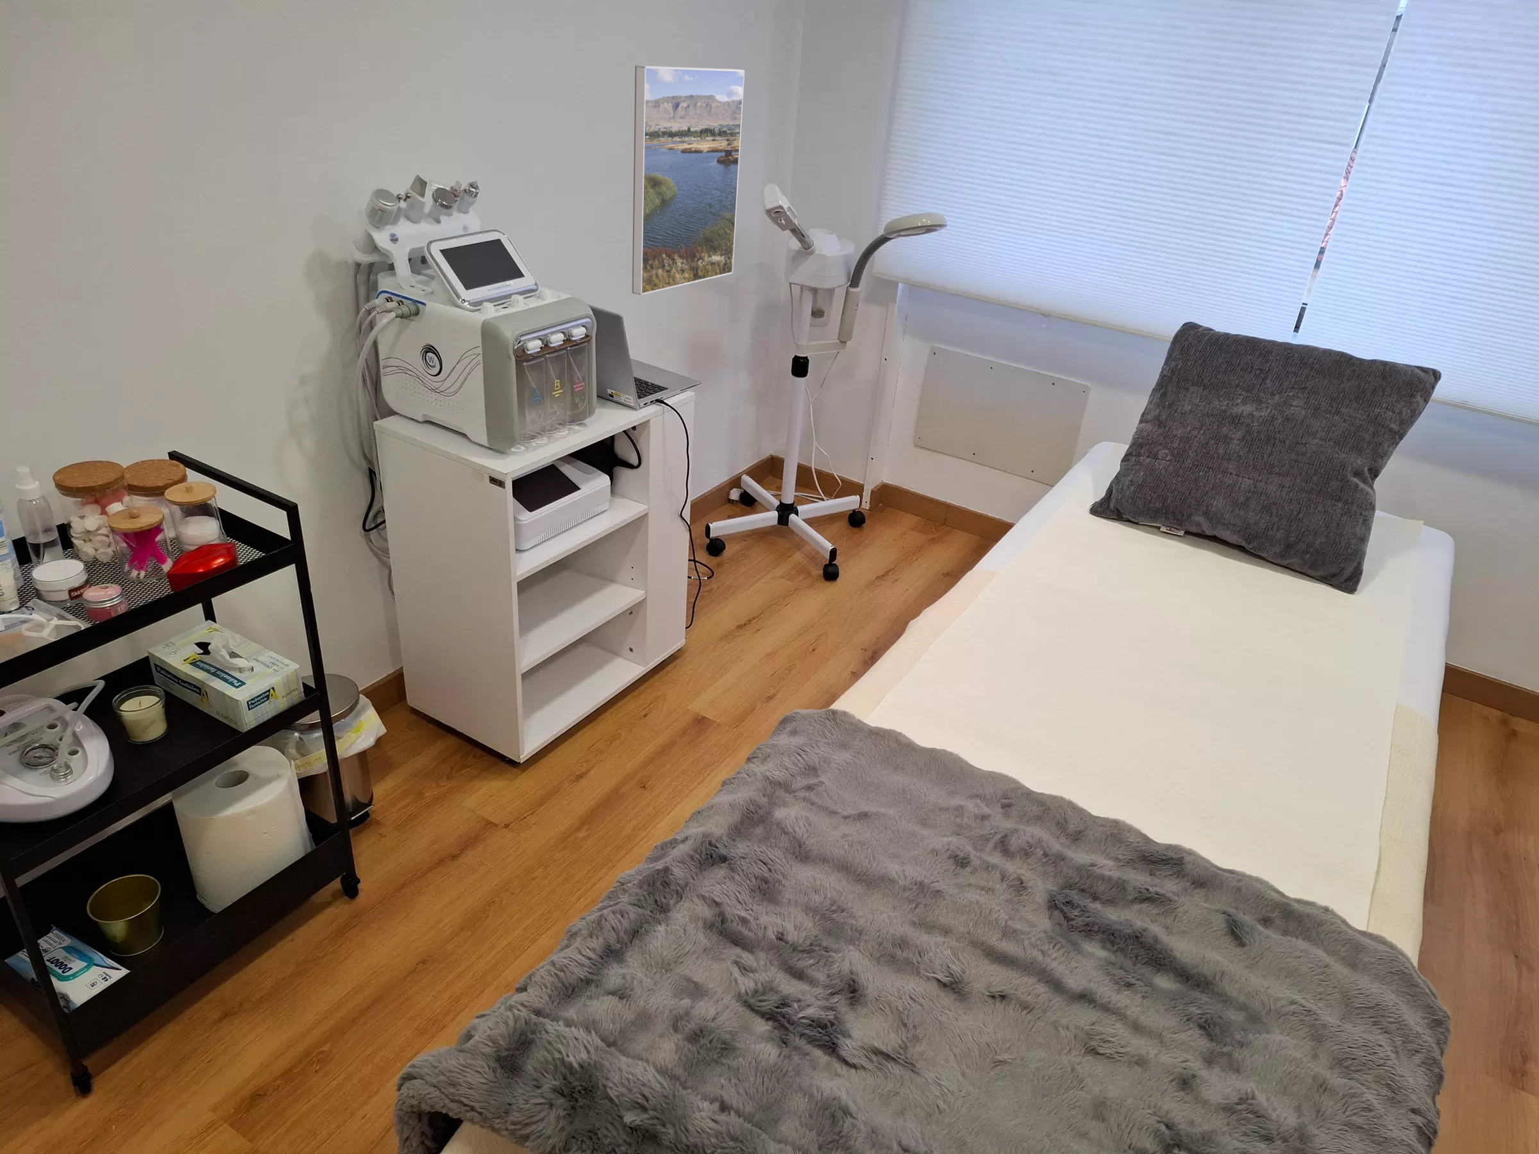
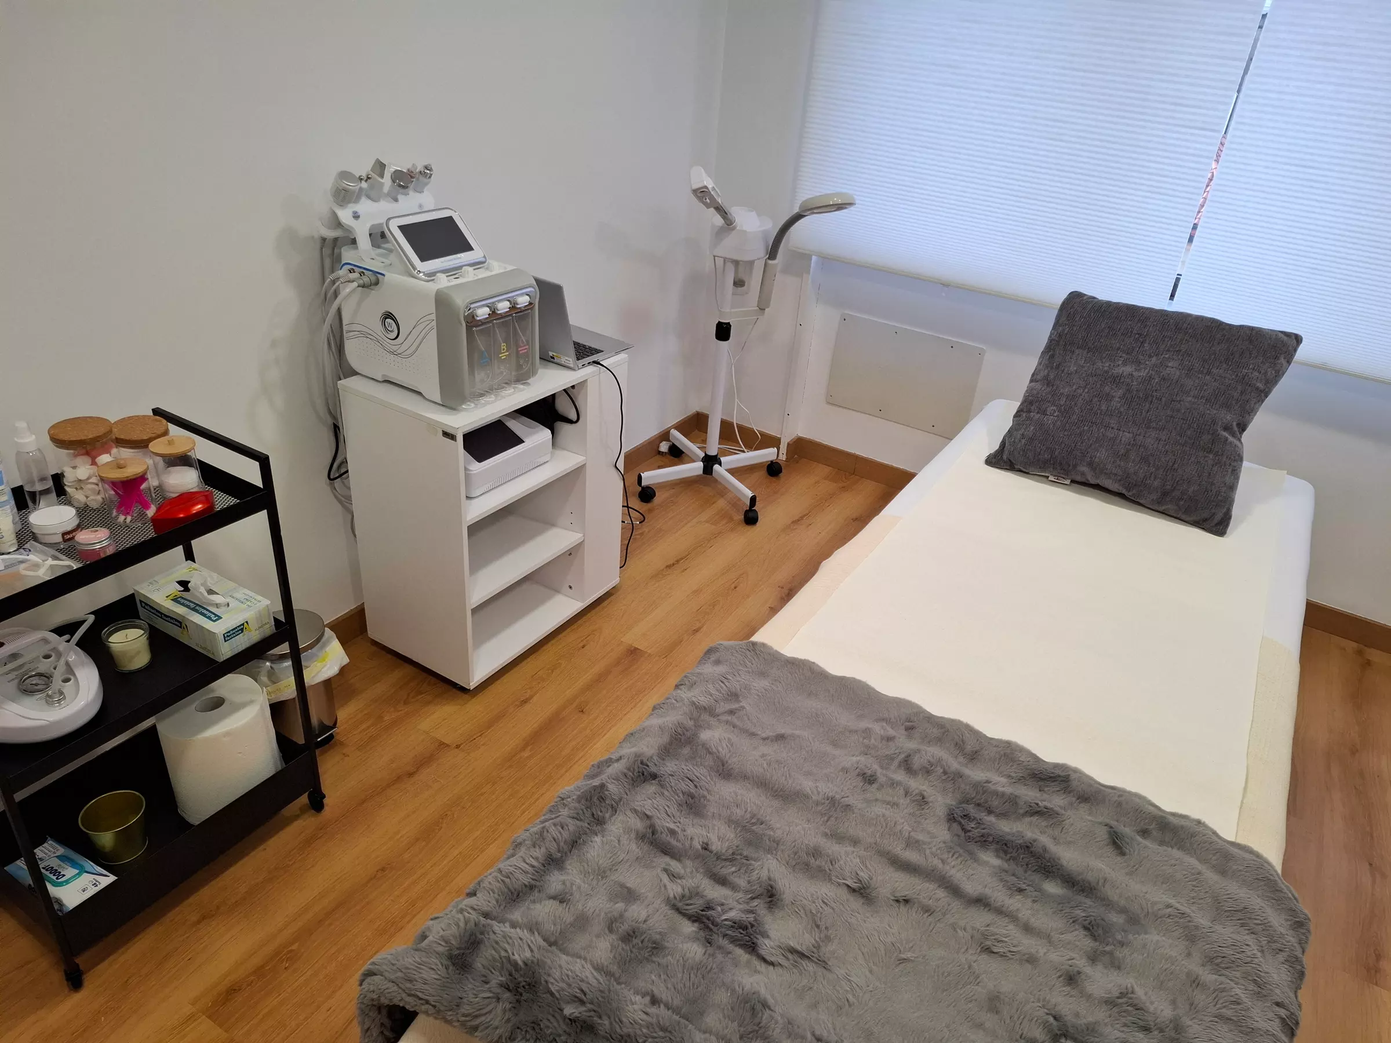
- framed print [631,64,745,296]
